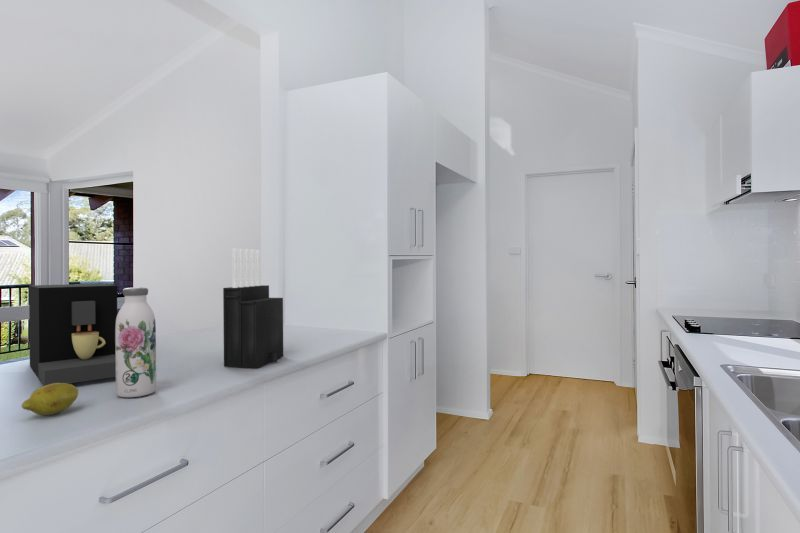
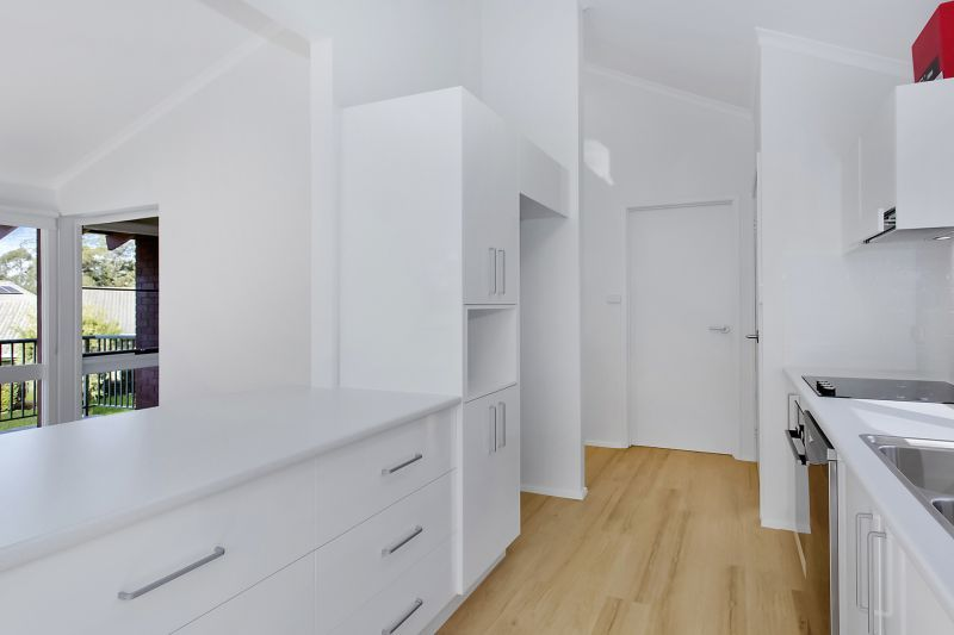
- fruit [21,383,79,416]
- water bottle [115,286,157,398]
- knife block [222,247,284,369]
- coffee maker [28,283,118,386]
